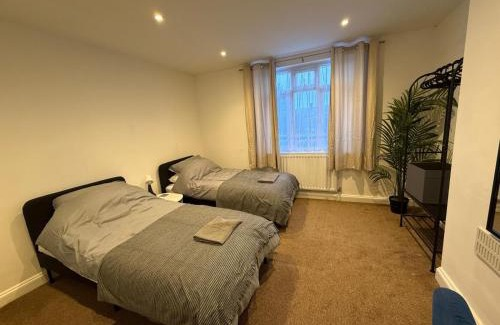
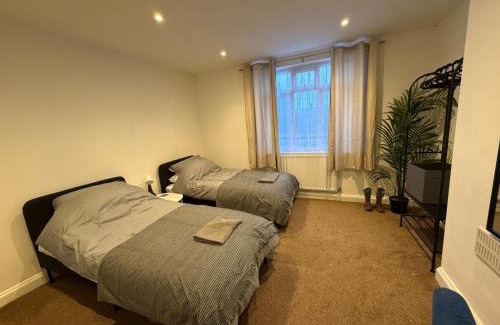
+ boots [362,187,392,213]
